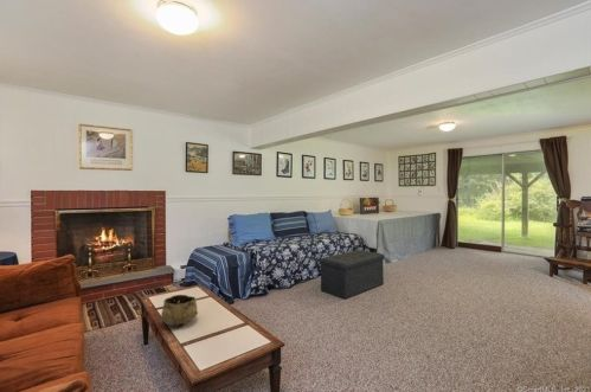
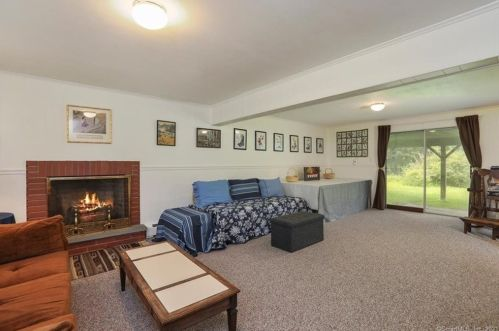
- decorative bowl [160,294,199,327]
